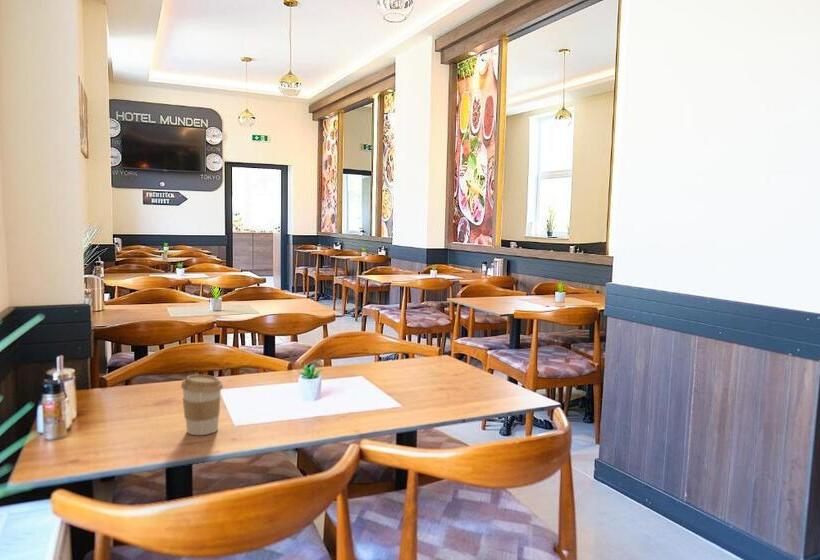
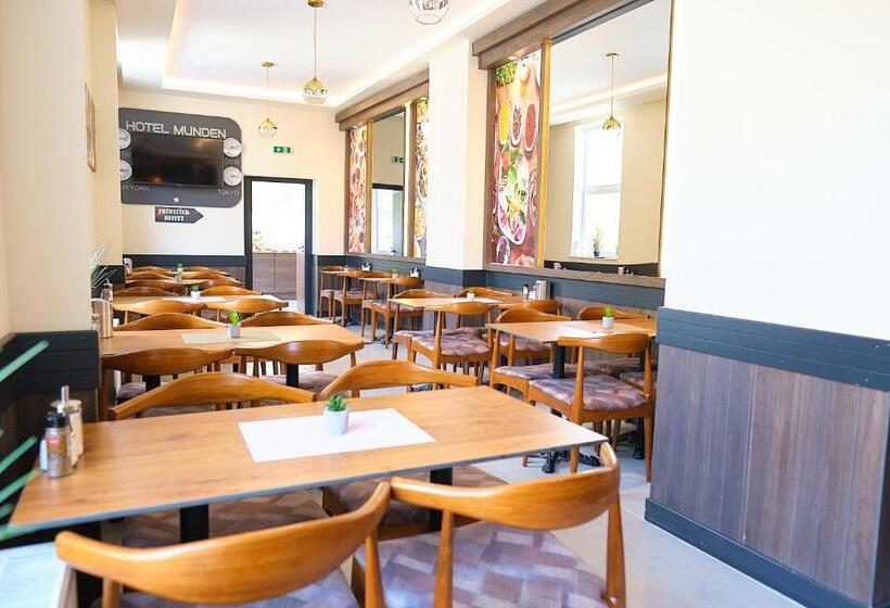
- coffee cup [180,374,224,436]
